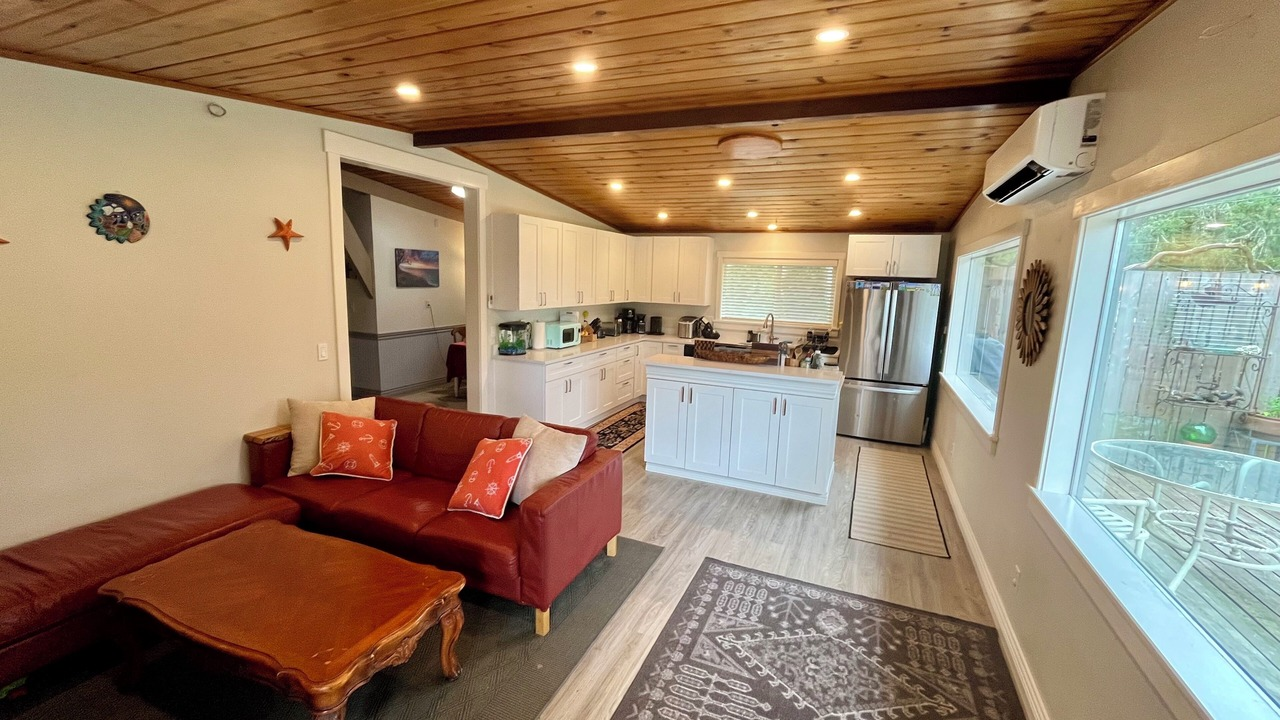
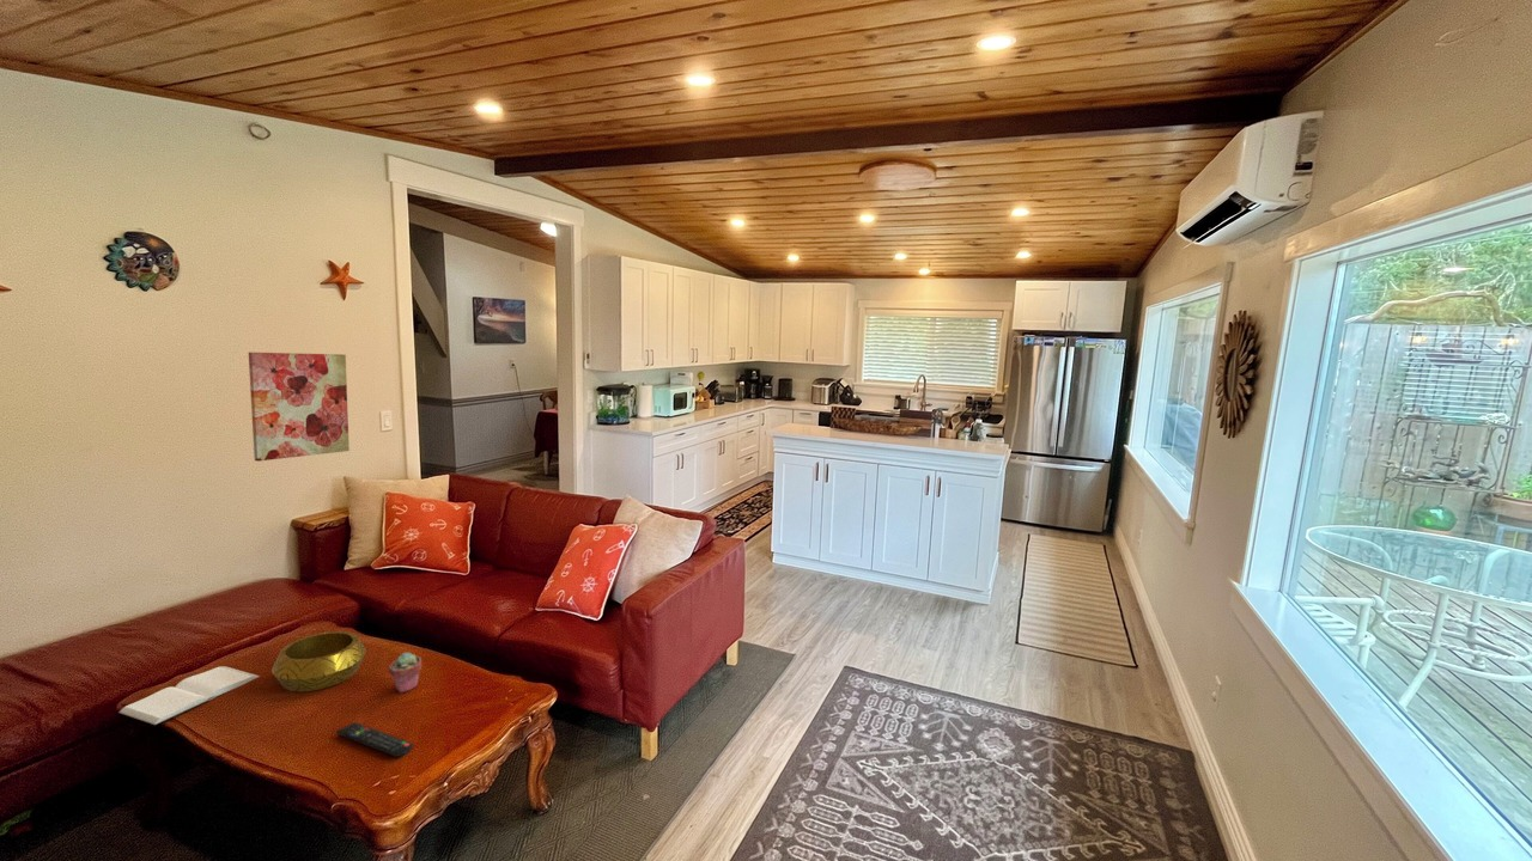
+ potted succulent [388,652,422,694]
+ decorative bowl [270,630,367,692]
+ wall art [248,352,351,463]
+ remote control [335,721,414,758]
+ book [117,665,261,726]
